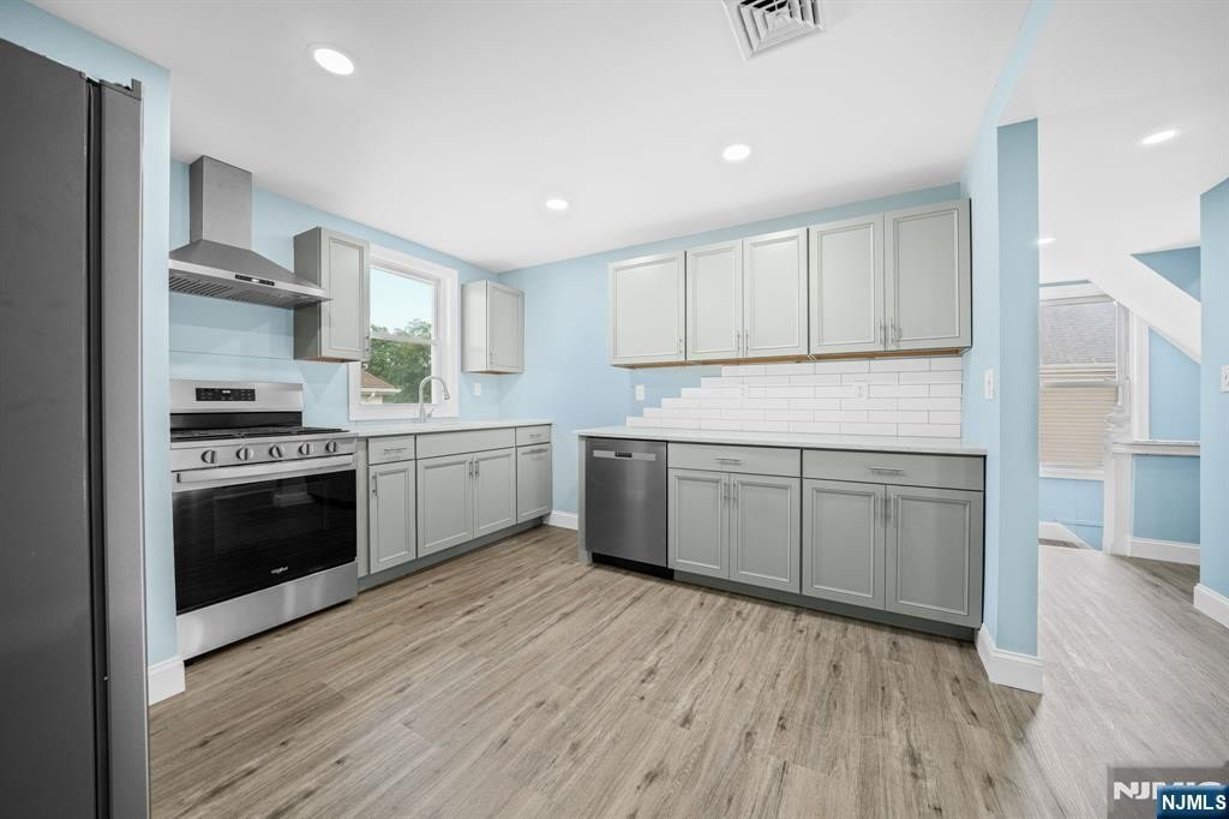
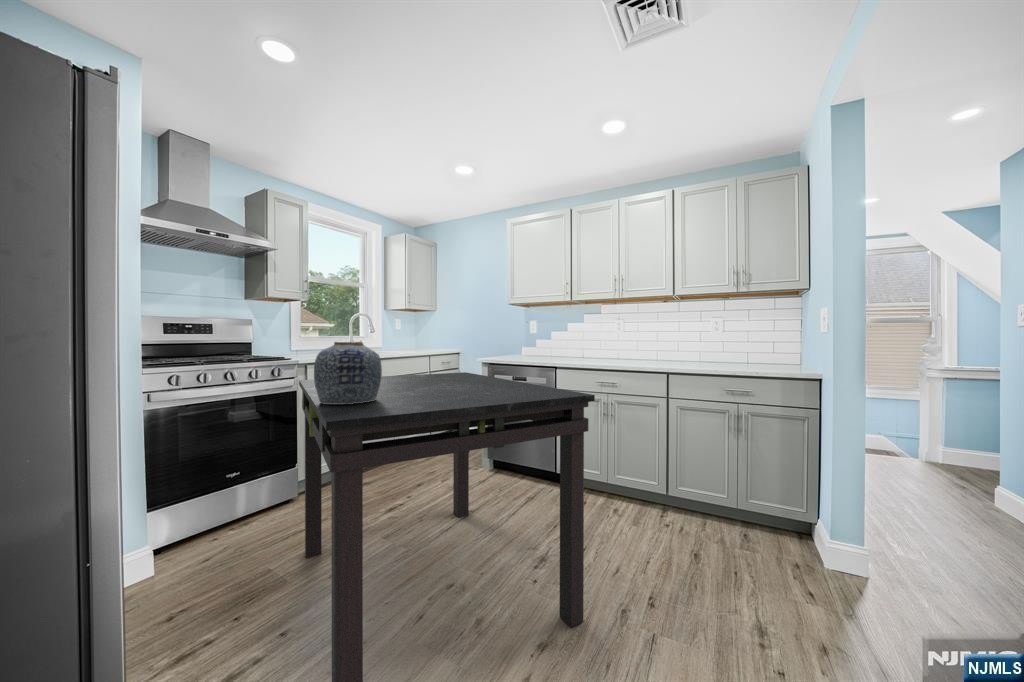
+ vase [313,340,383,404]
+ dining table [298,371,596,682]
